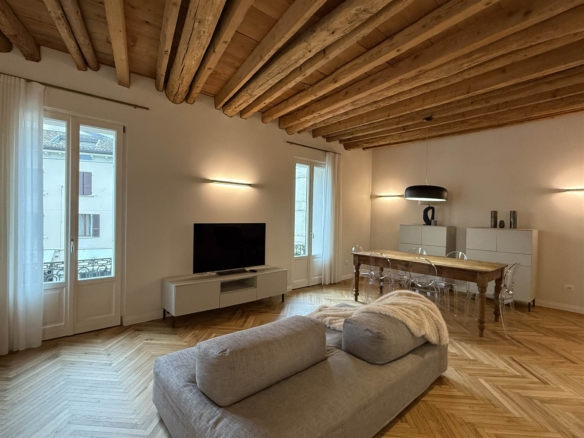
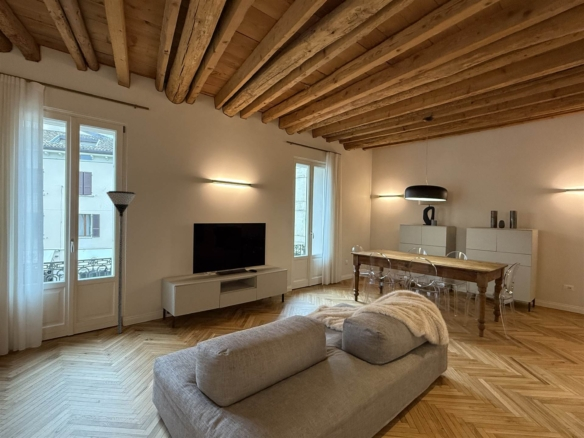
+ floor lamp [106,190,137,334]
